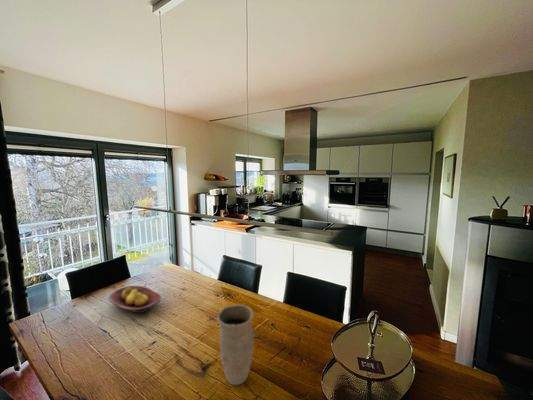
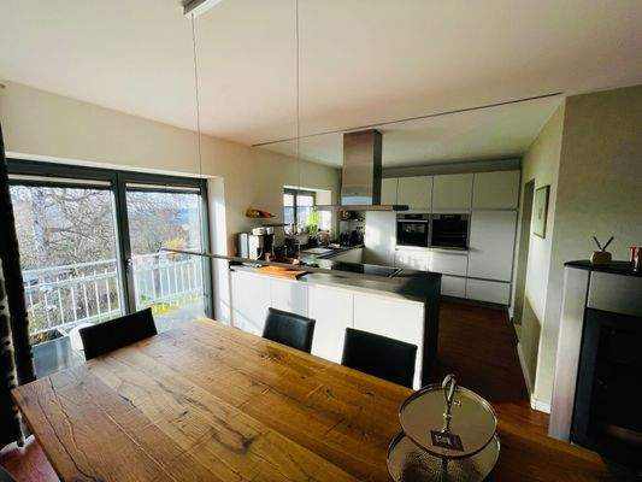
- vase [216,304,256,386]
- fruit bowl [108,285,162,314]
